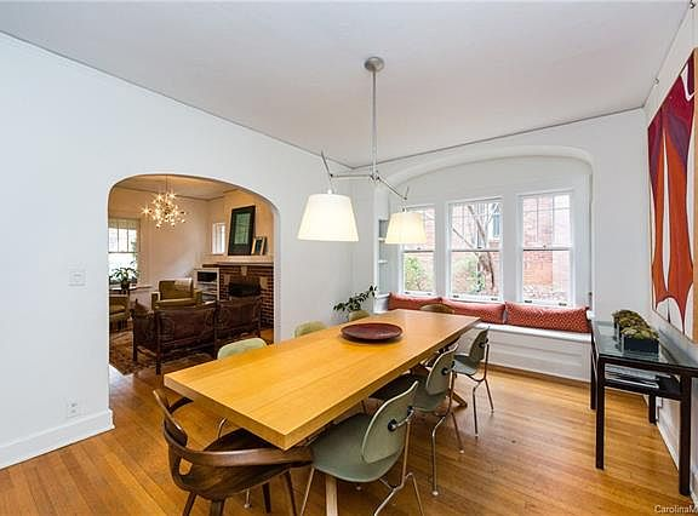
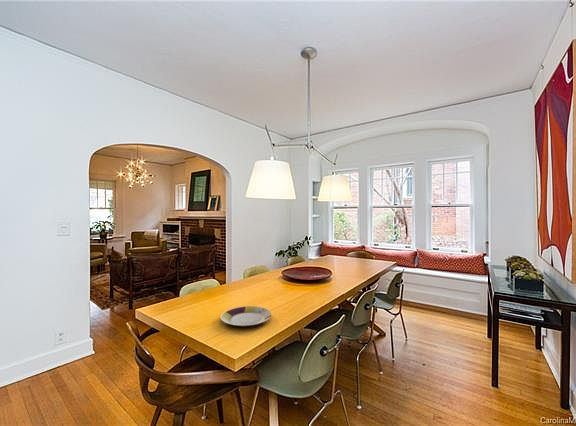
+ plate [220,305,273,328]
